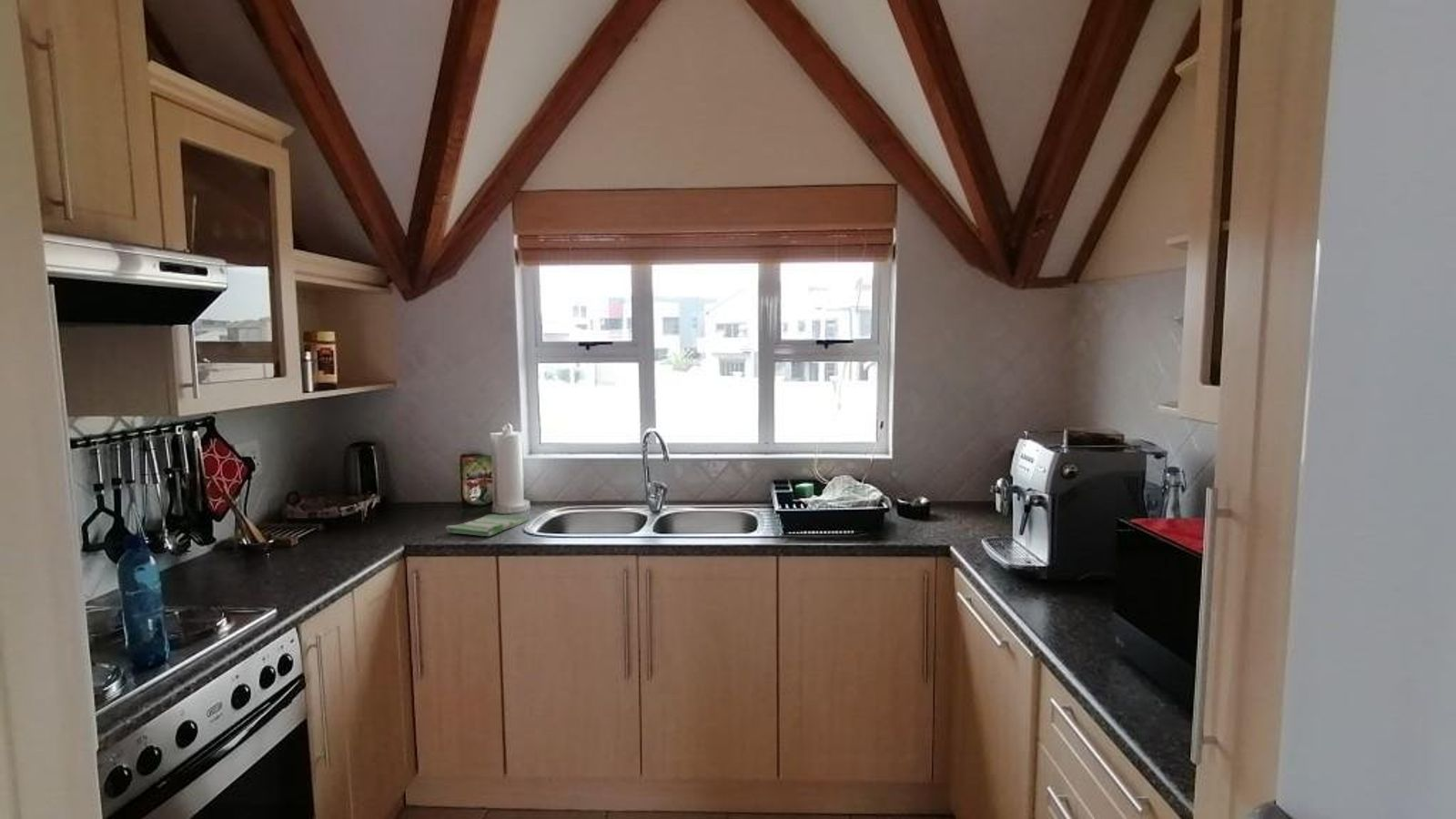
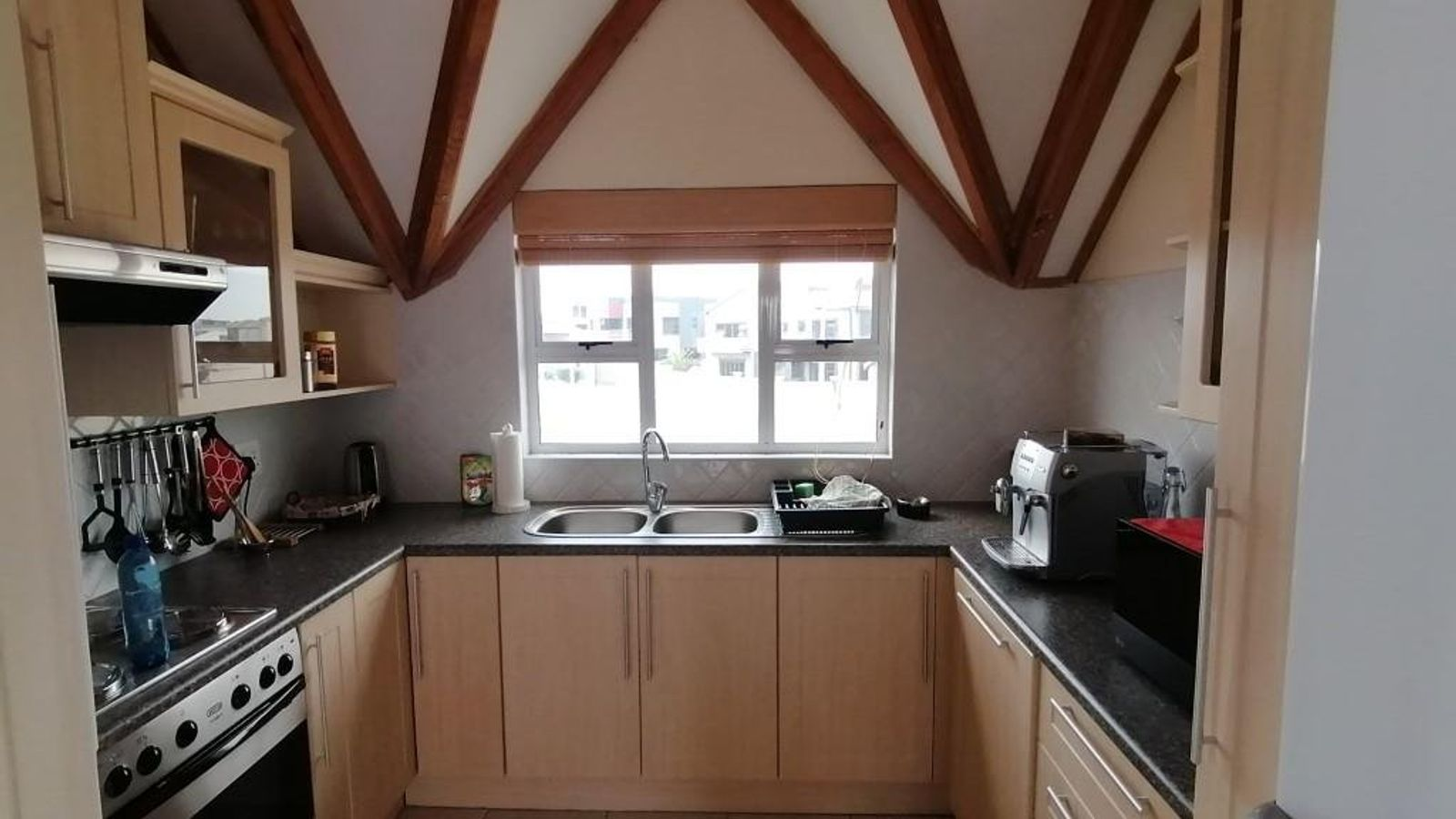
- dish towel [445,513,529,537]
